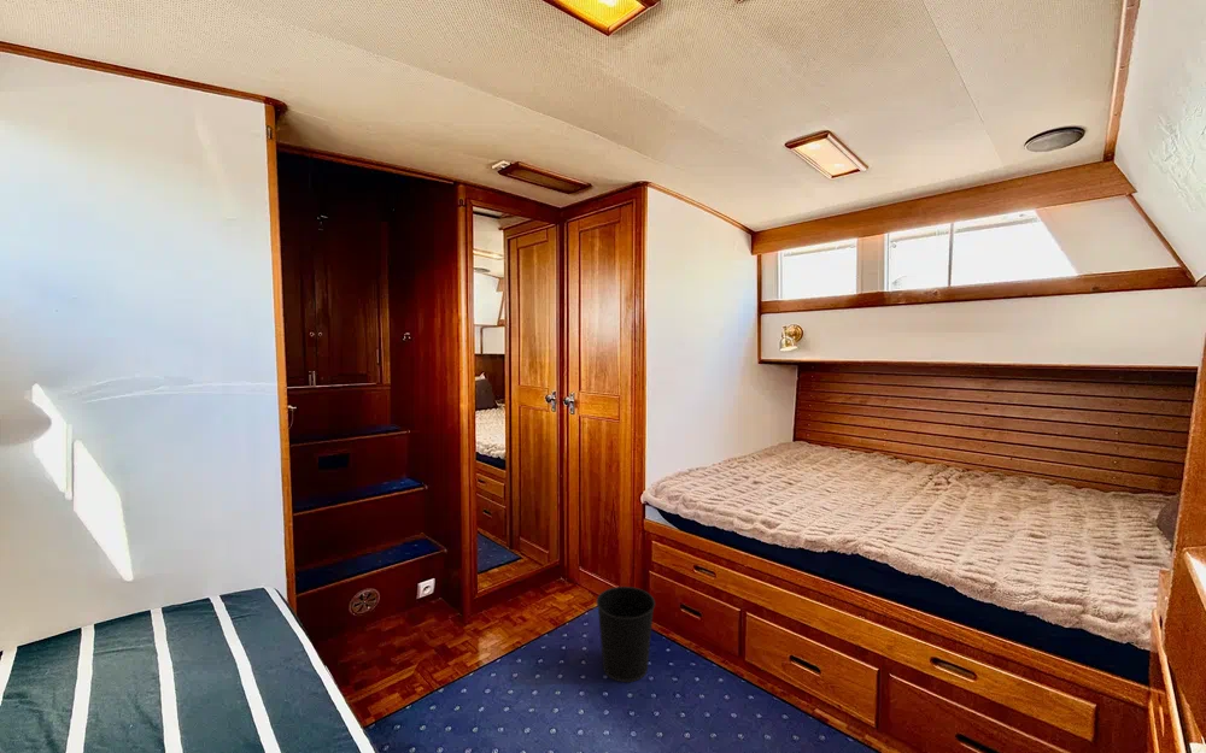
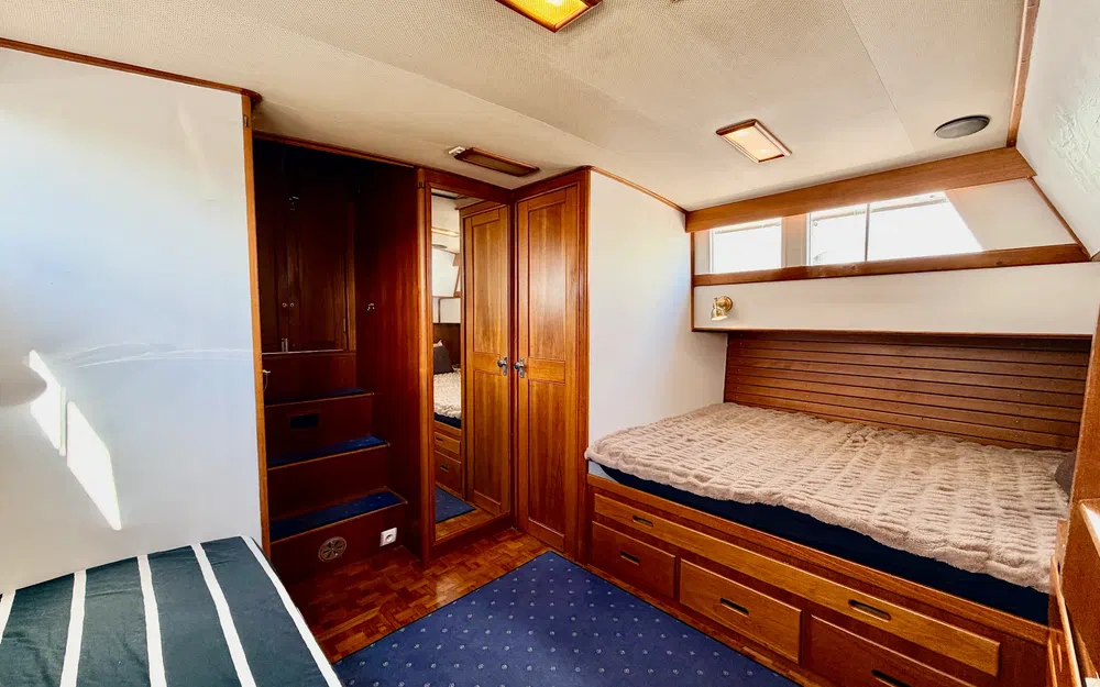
- wastebasket [596,586,656,683]
